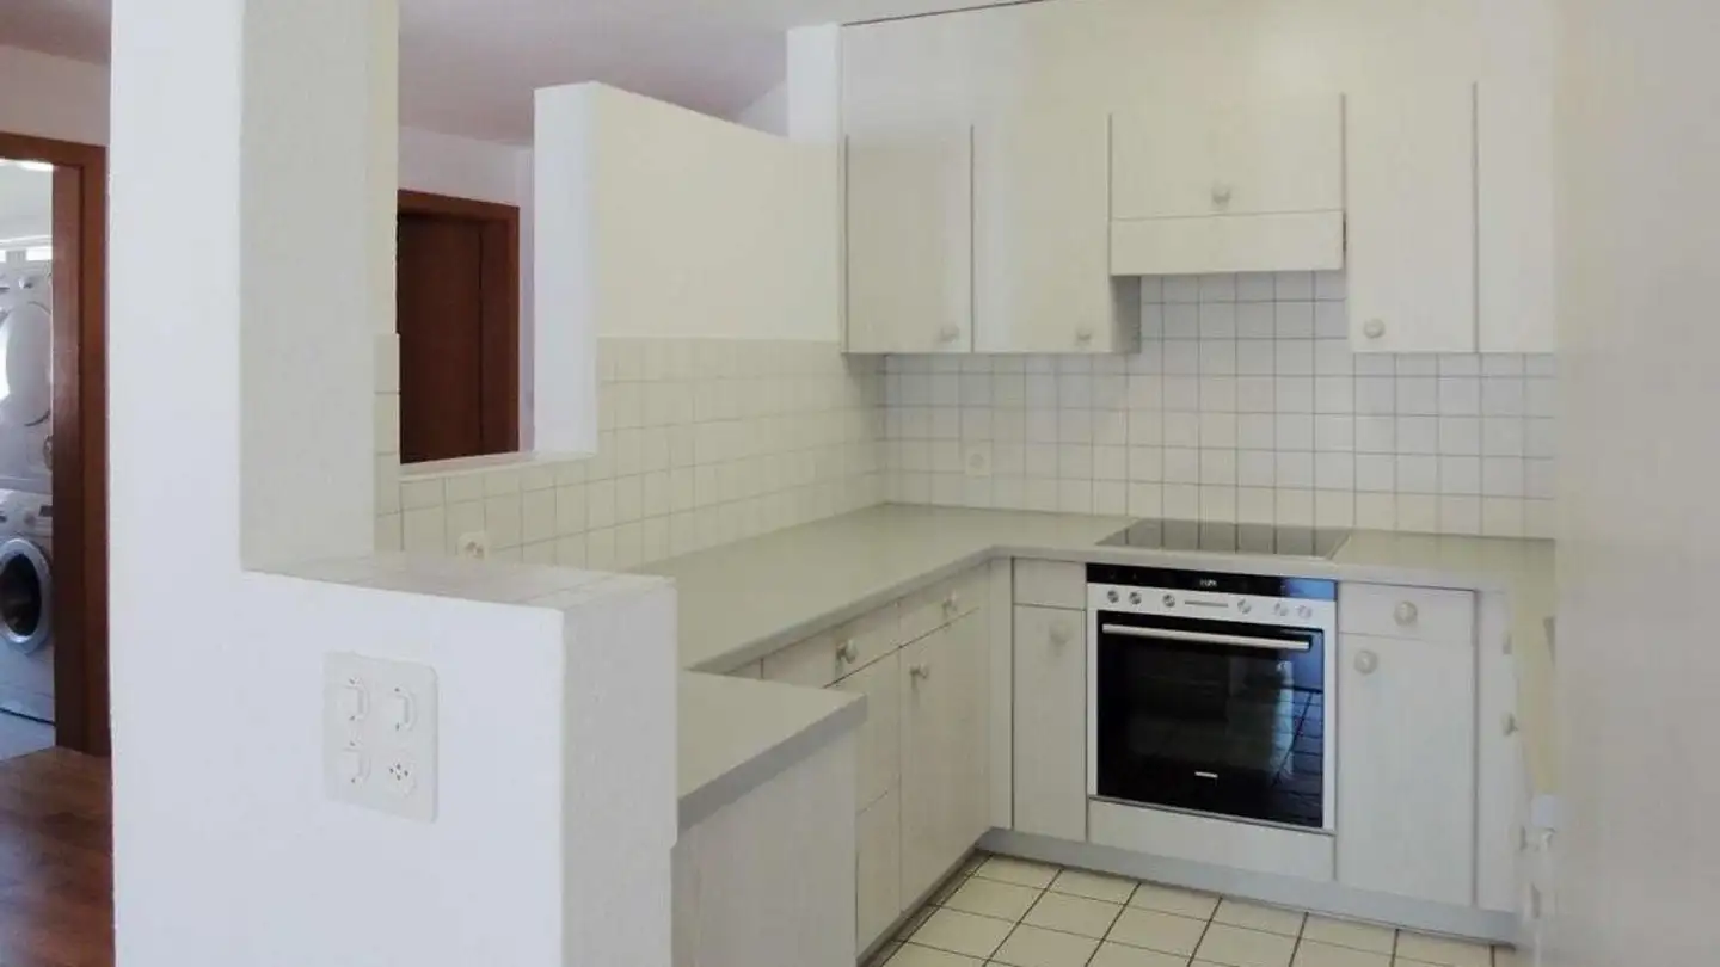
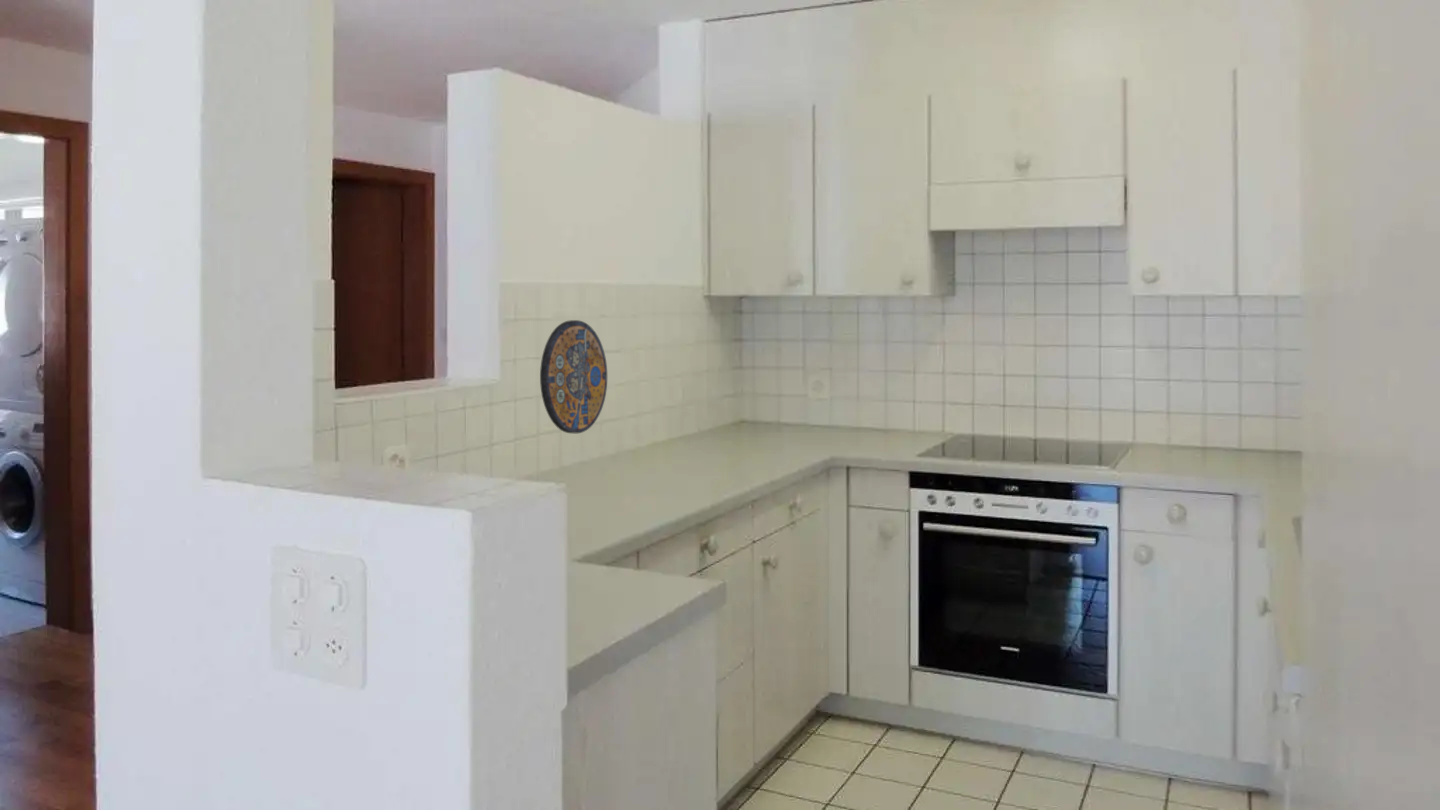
+ manhole cover [539,319,608,434]
